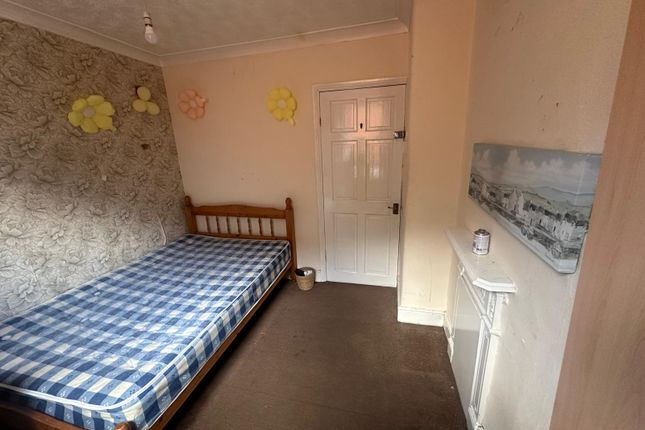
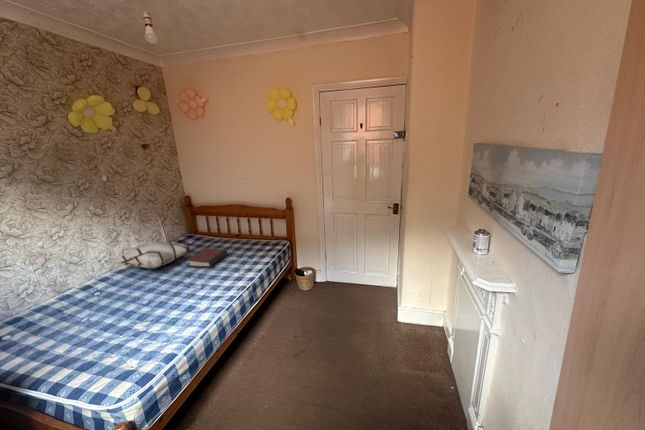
+ hardback book [185,247,228,269]
+ decorative pillow [113,240,196,269]
